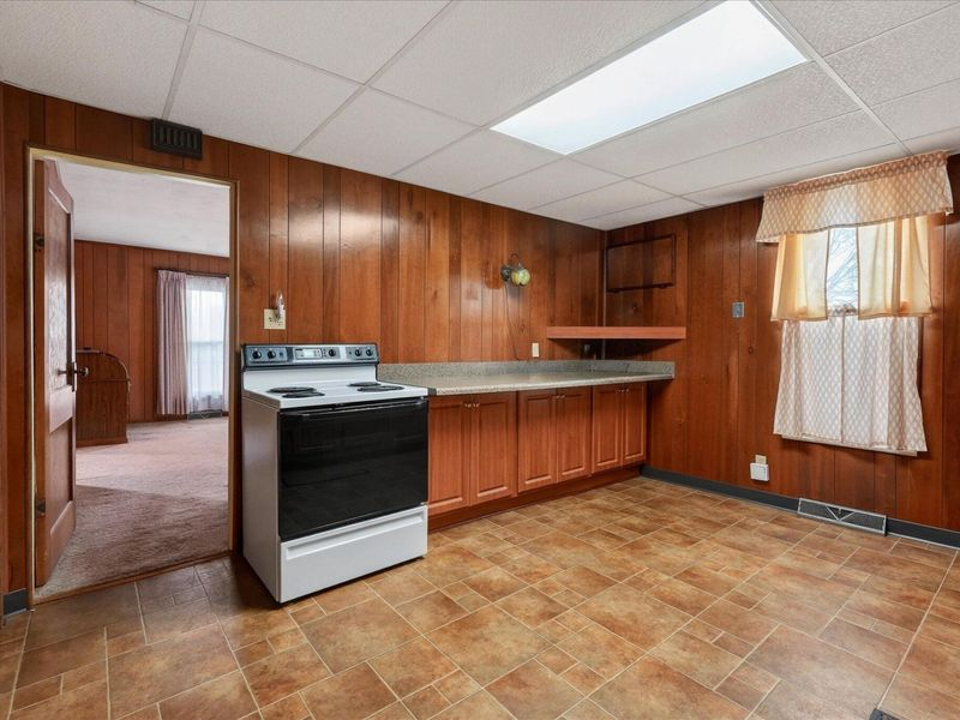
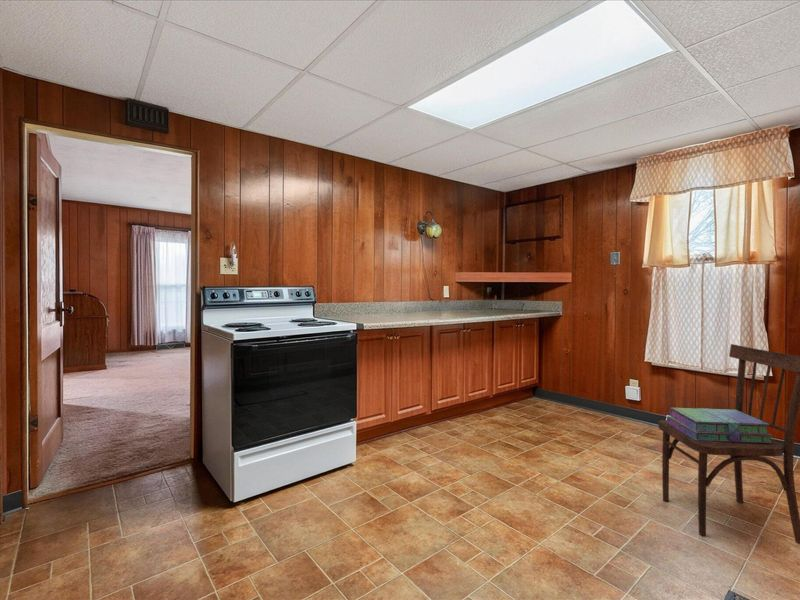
+ dining chair [658,343,800,545]
+ stack of books [666,407,774,443]
